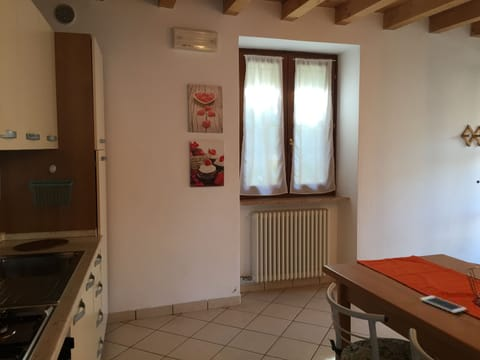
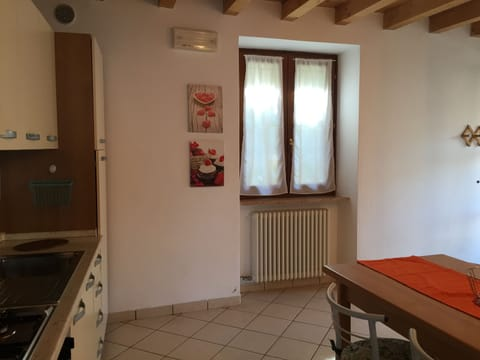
- cell phone [419,295,468,314]
